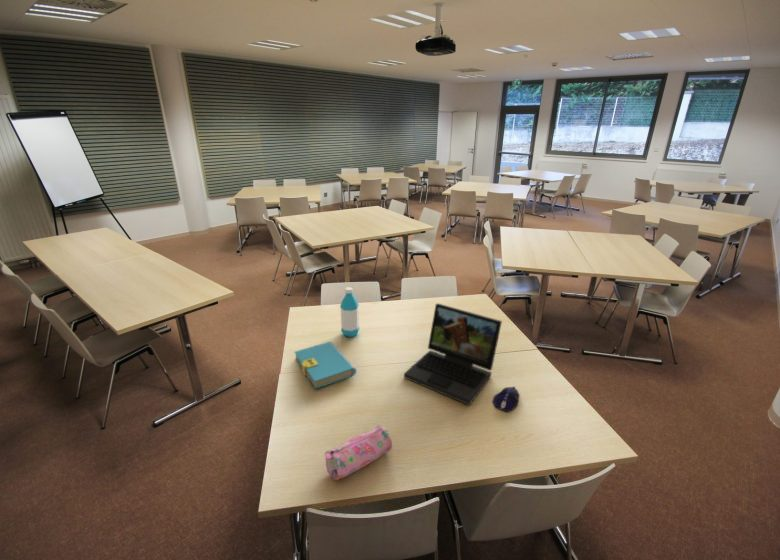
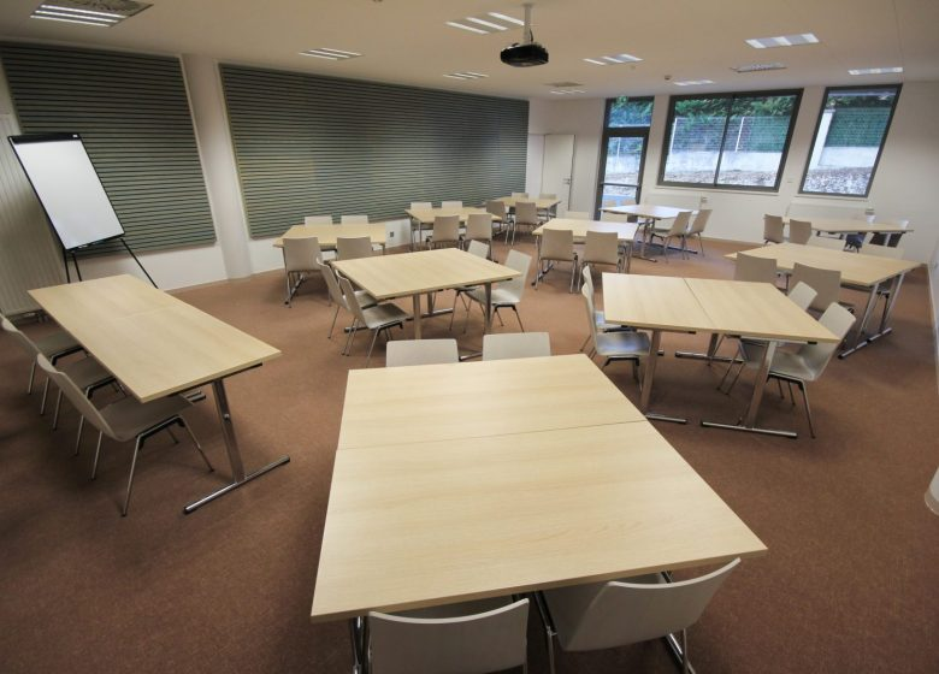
- water bottle [339,286,360,338]
- pencil case [324,424,393,481]
- book [294,341,357,390]
- laptop [403,302,503,406]
- computer mouse [492,386,521,413]
